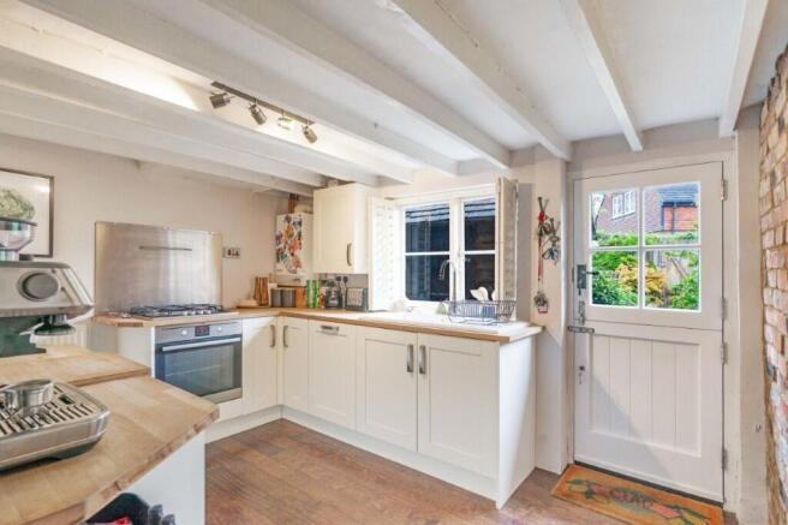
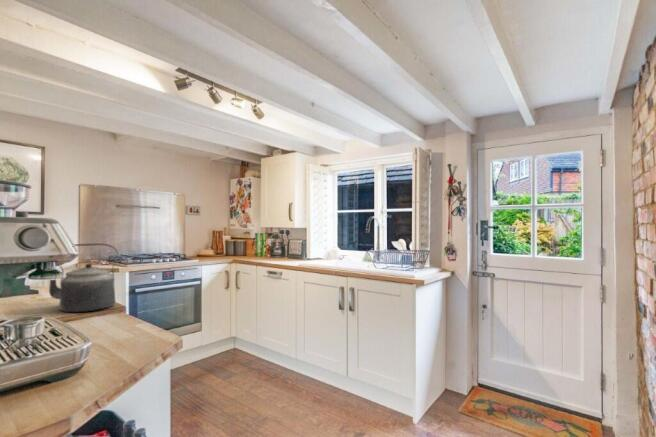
+ kettle [48,242,119,313]
